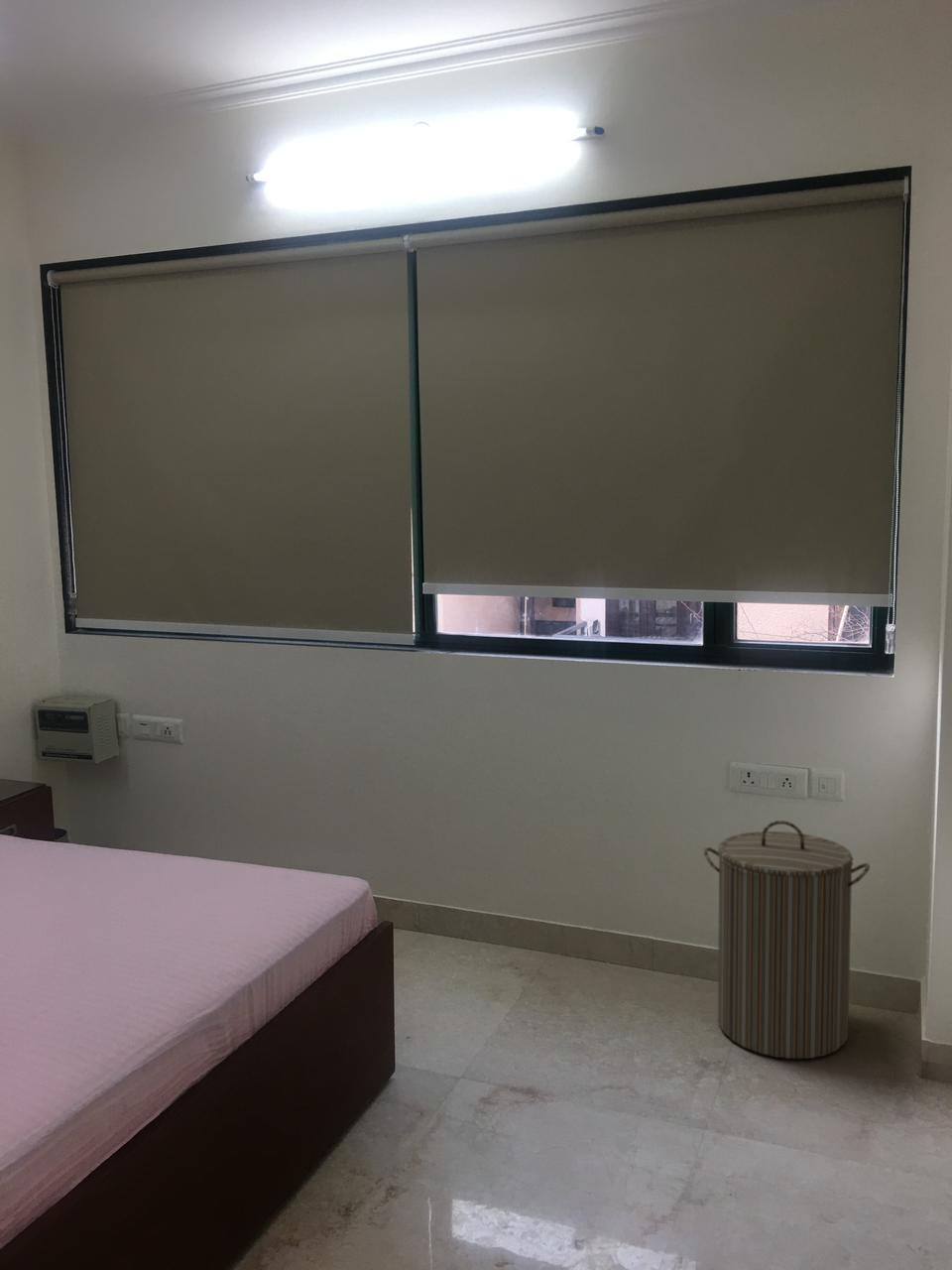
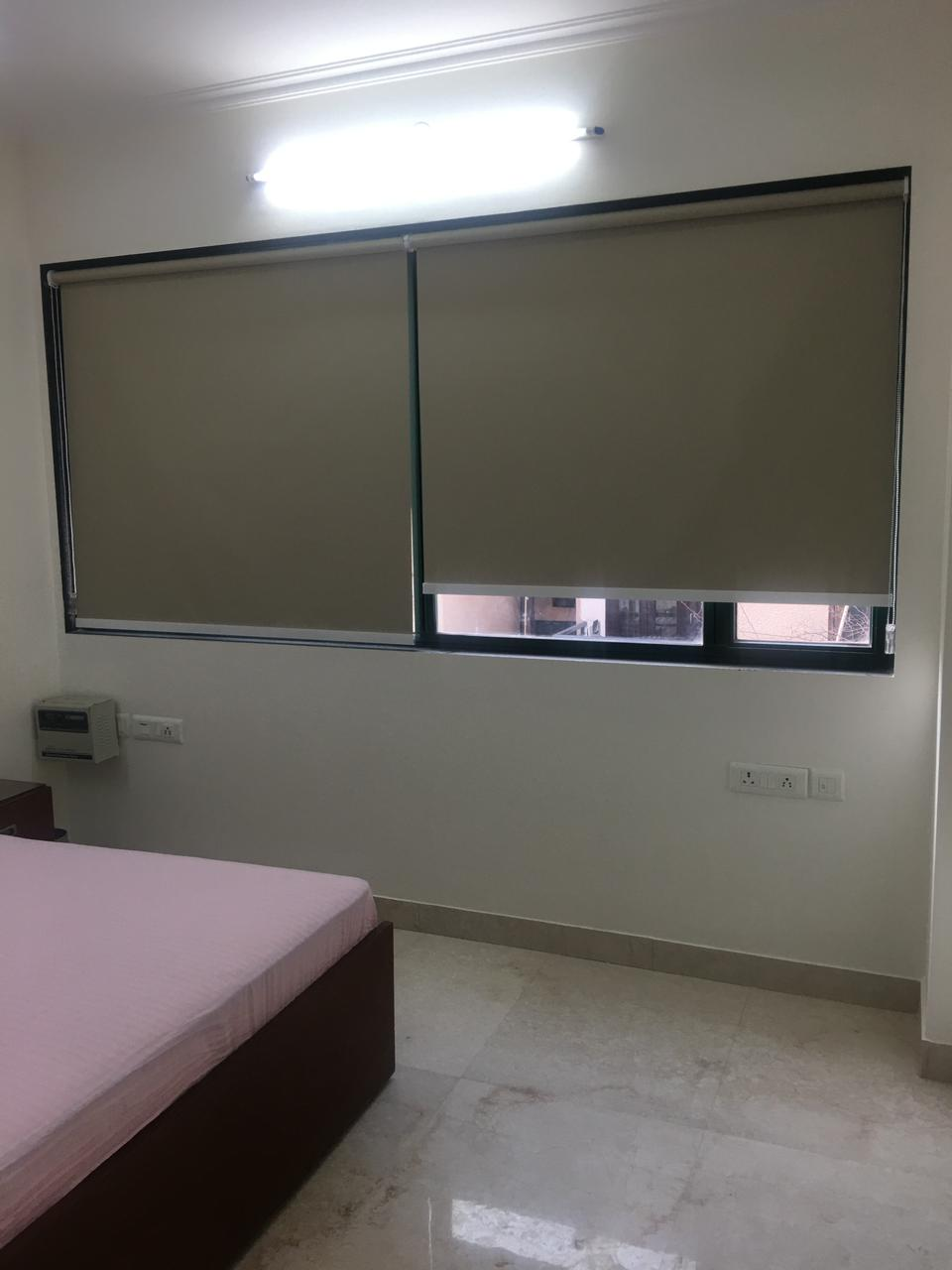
- laundry hamper [703,820,871,1060]
